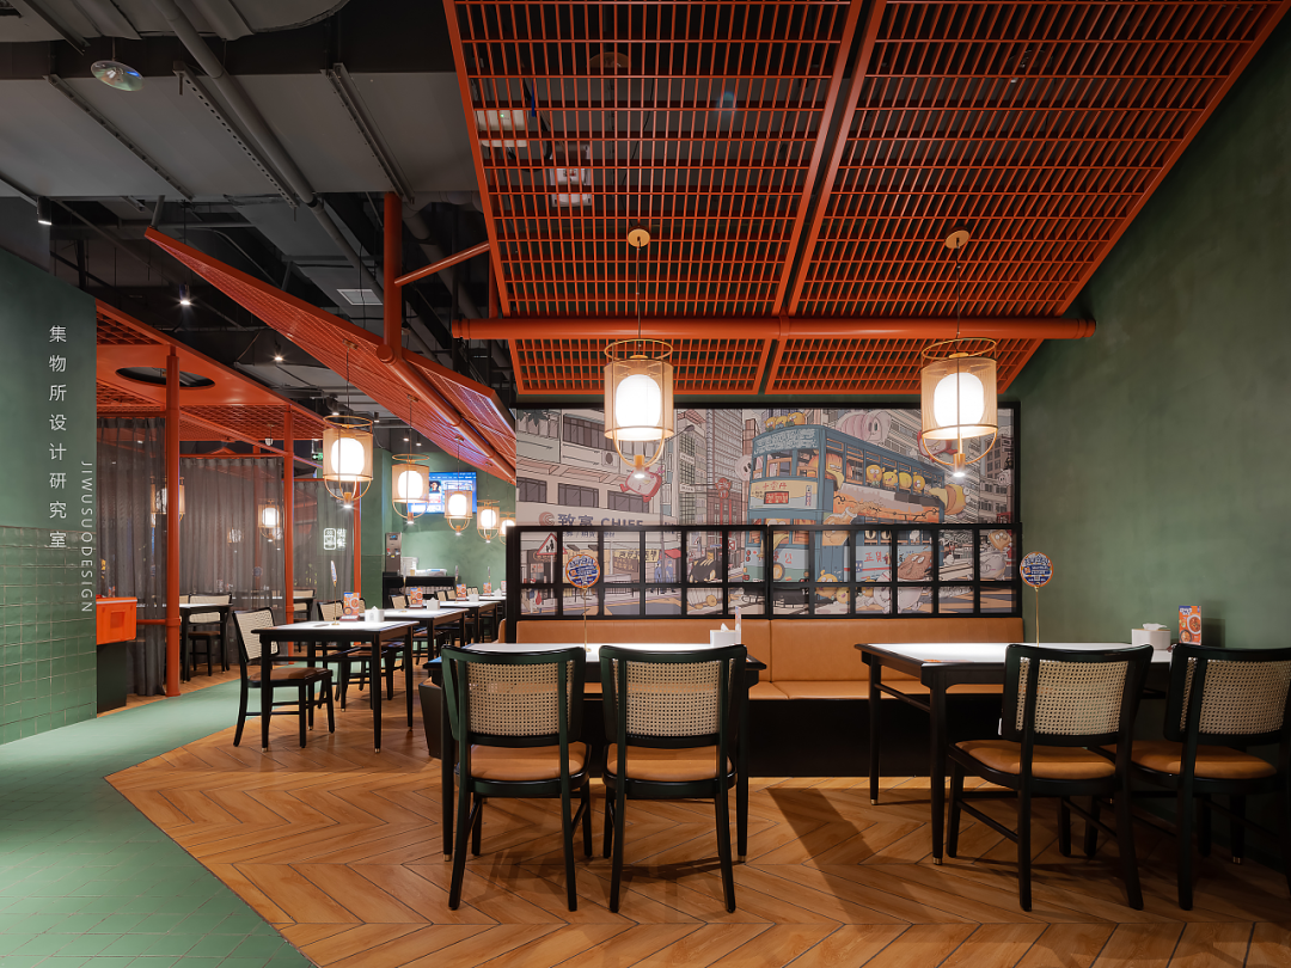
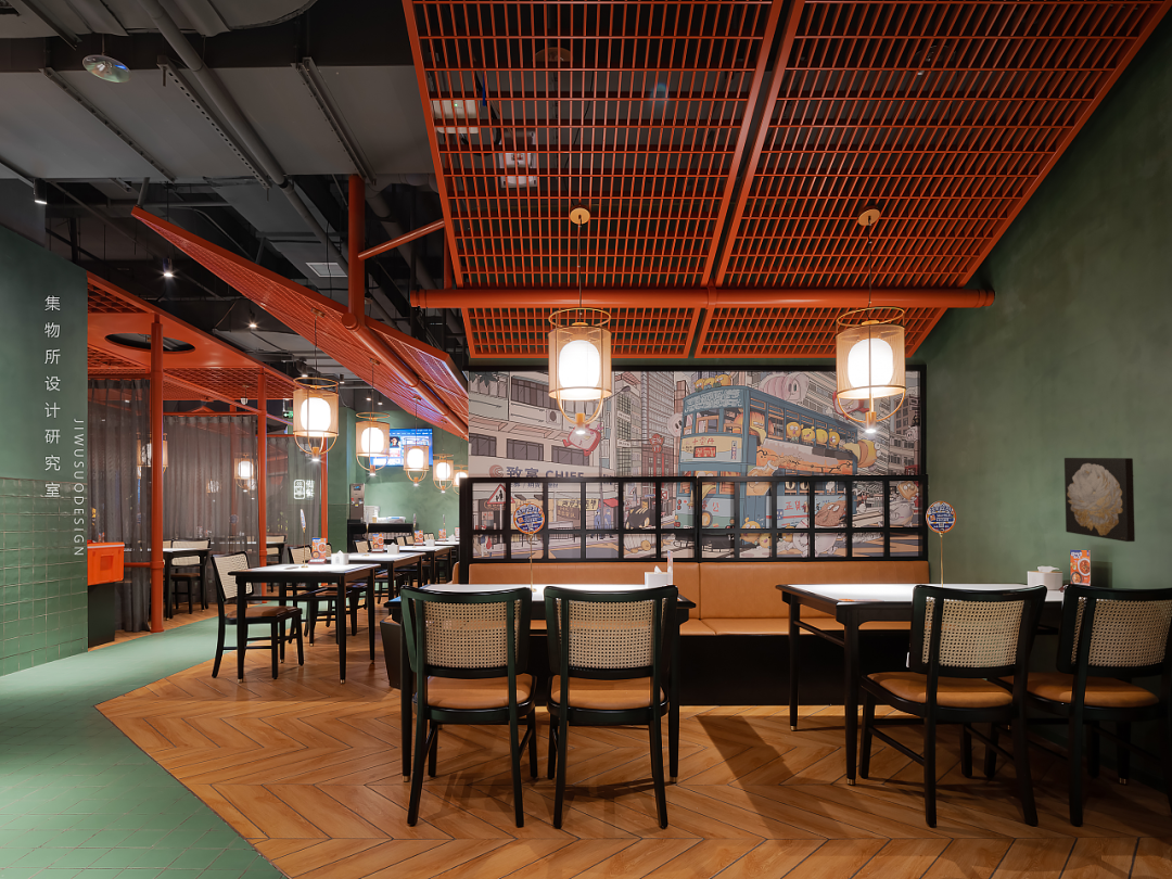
+ wall art [1063,457,1136,543]
